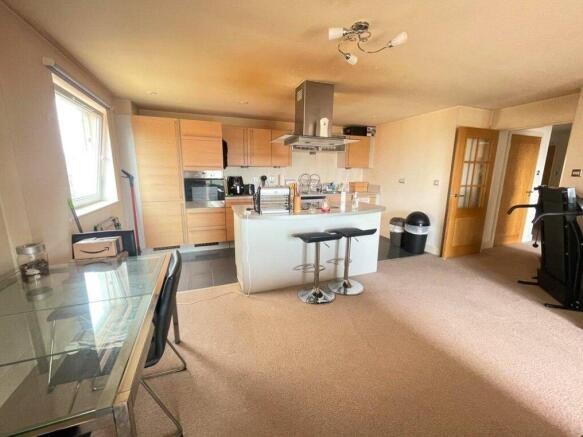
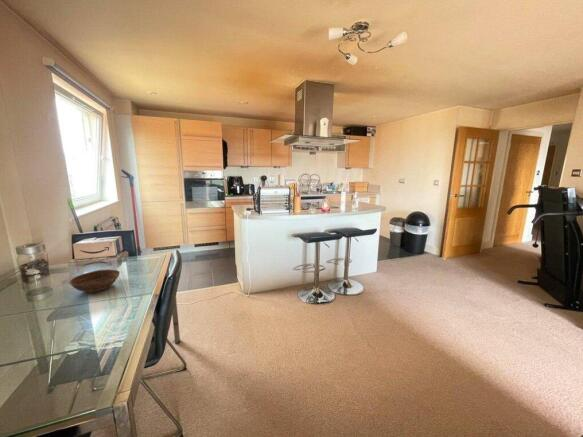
+ bowl [68,268,121,294]
